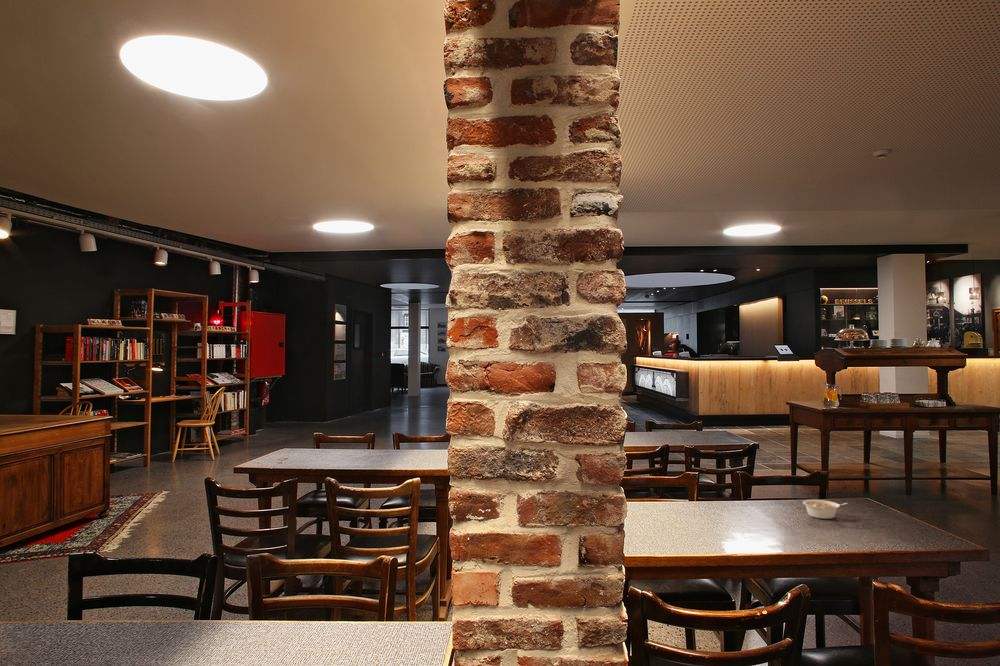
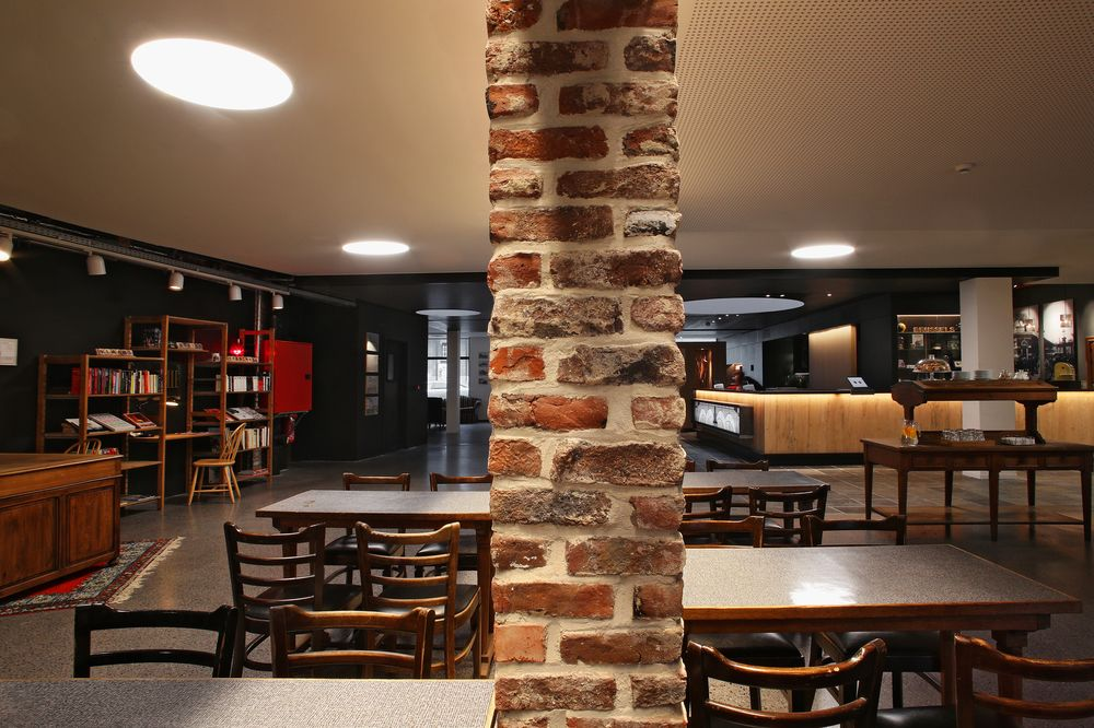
- legume [802,499,848,520]
